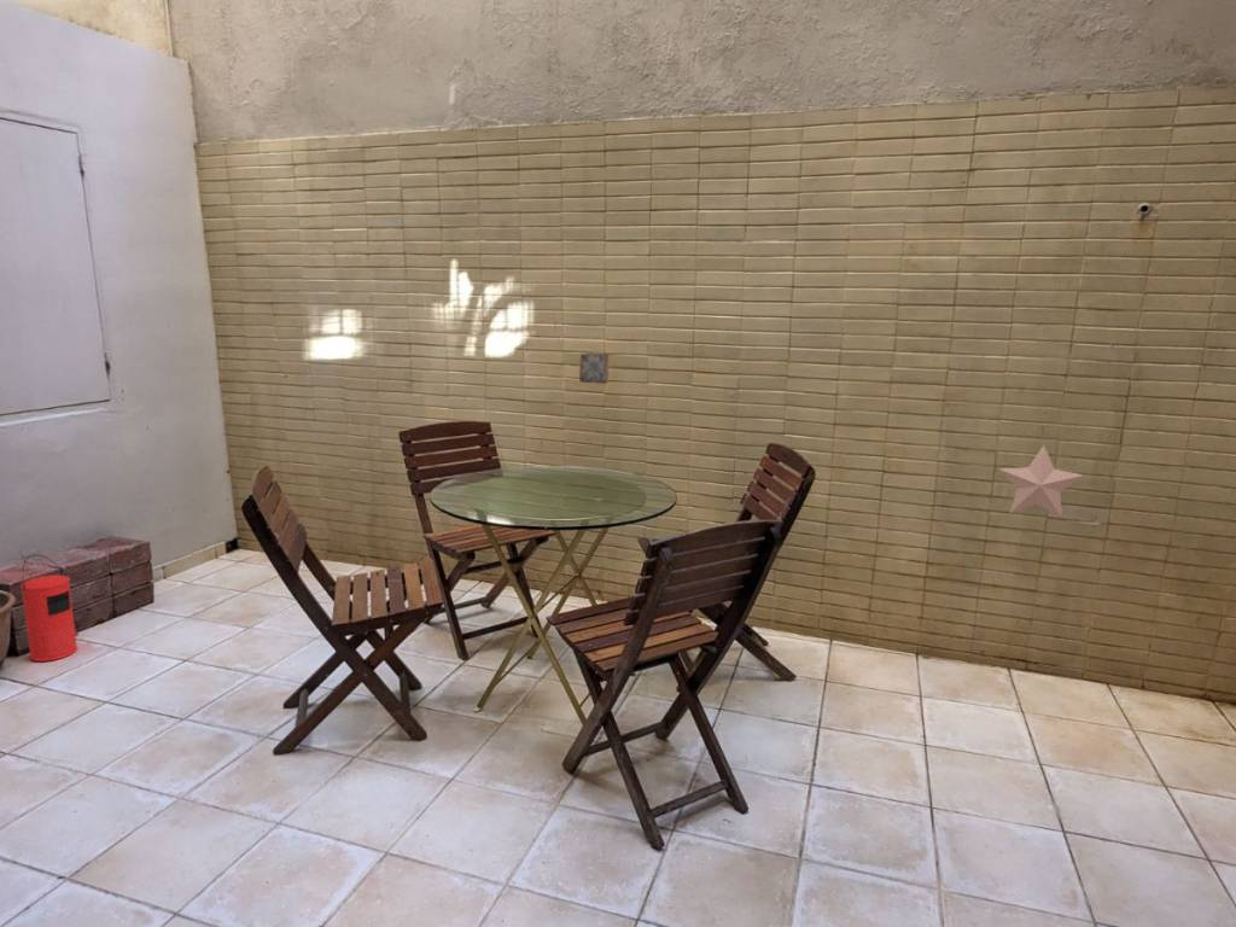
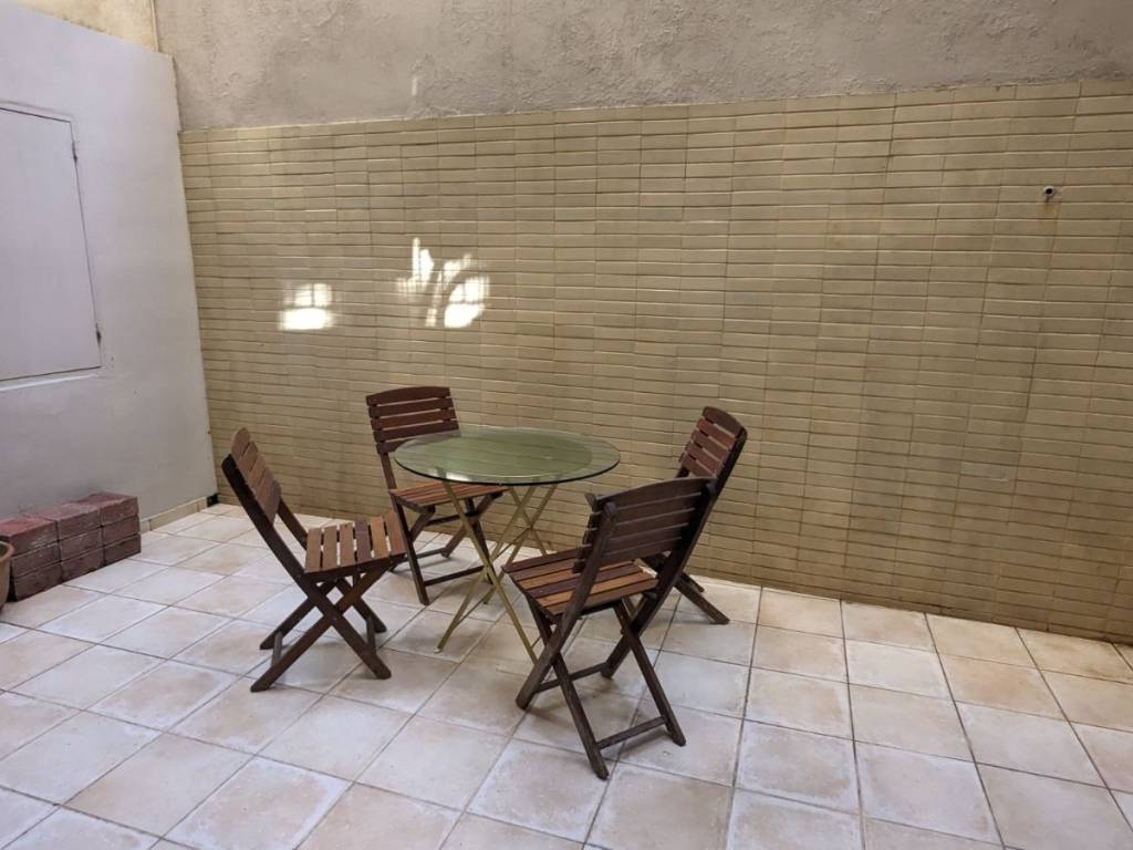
- ceramic tile [578,351,611,385]
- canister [19,554,80,663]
- decorative star [998,444,1084,519]
